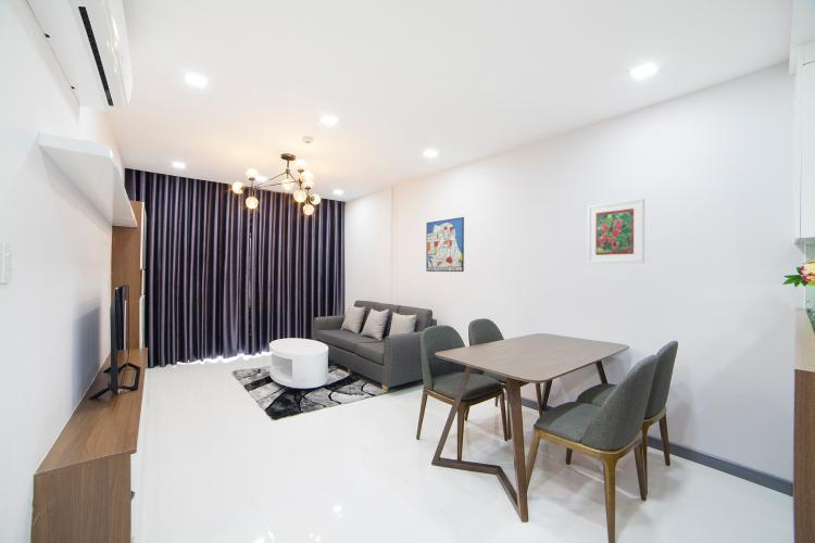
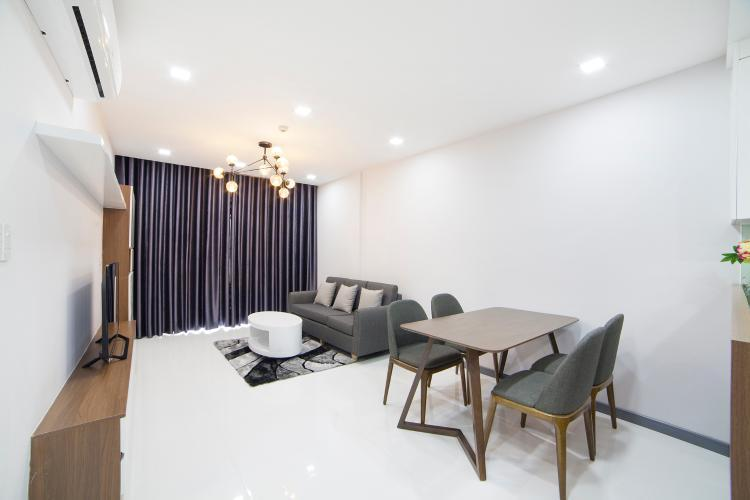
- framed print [586,198,645,264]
- wall art [425,216,465,273]
